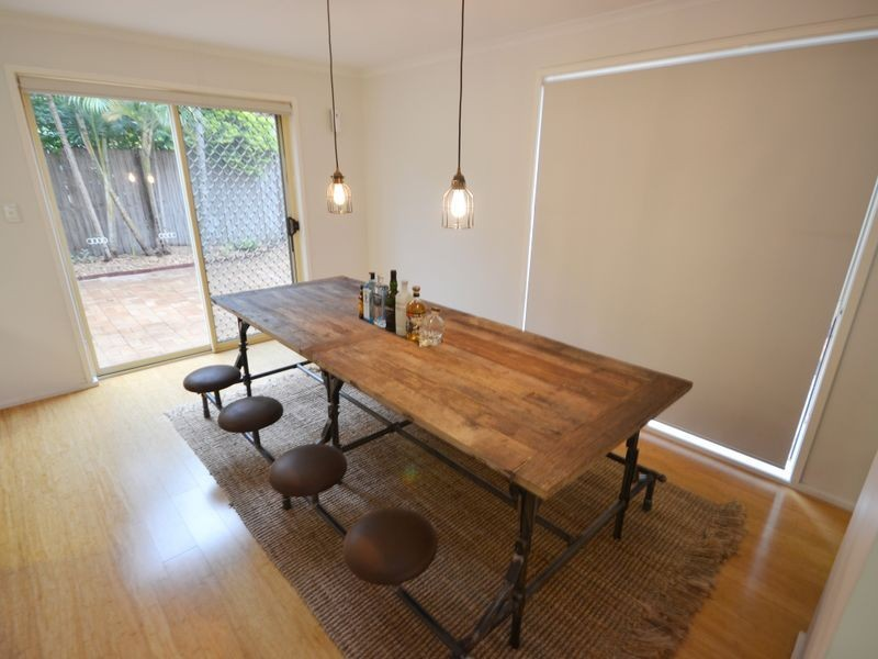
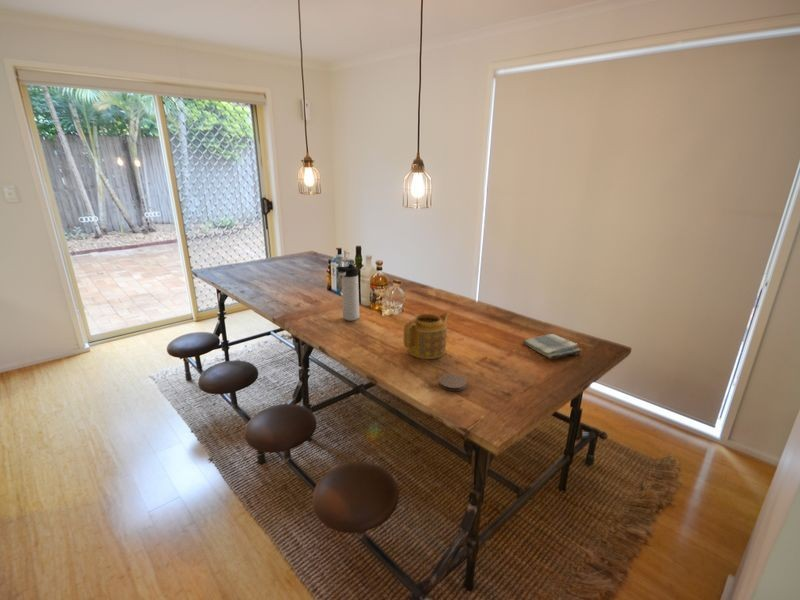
+ teapot [403,311,451,360]
+ thermos bottle [336,263,360,322]
+ dish towel [522,333,582,360]
+ coaster [438,373,467,392]
